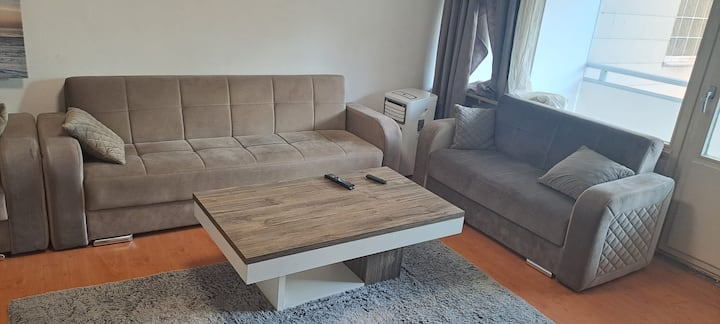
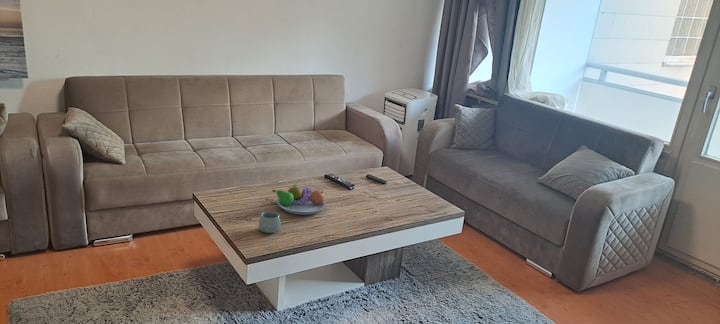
+ mug [258,211,282,234]
+ fruit bowl [271,182,327,216]
